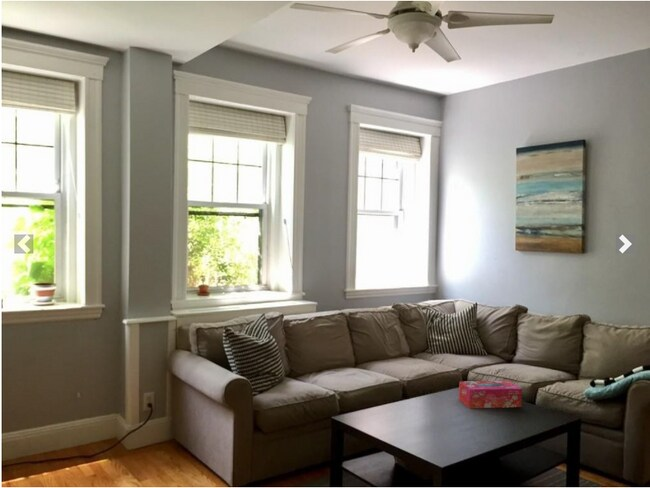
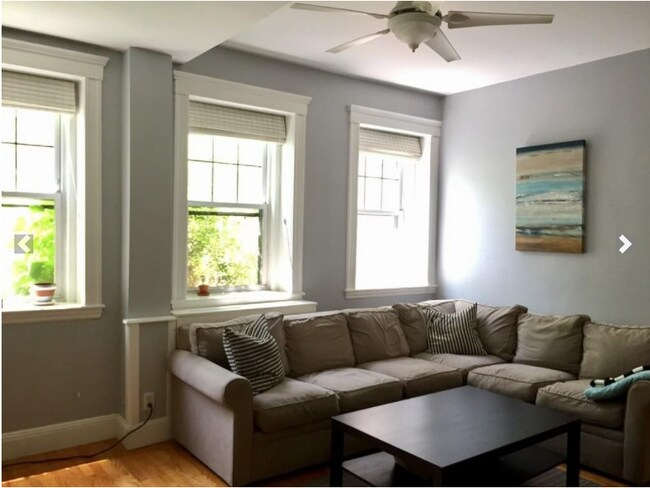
- tissue box [458,380,523,409]
